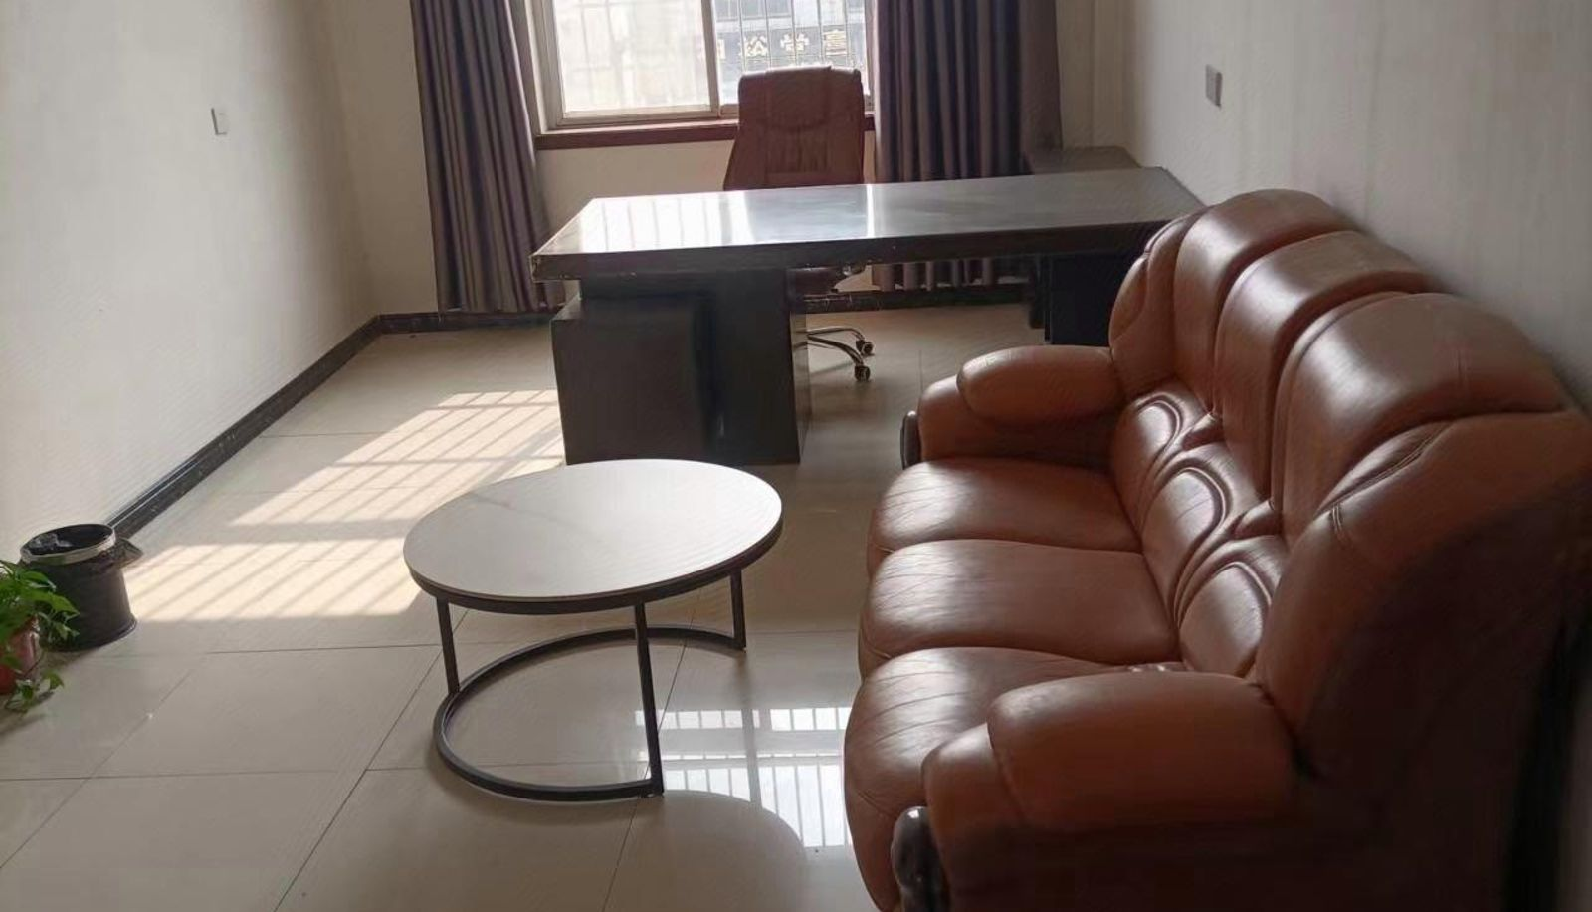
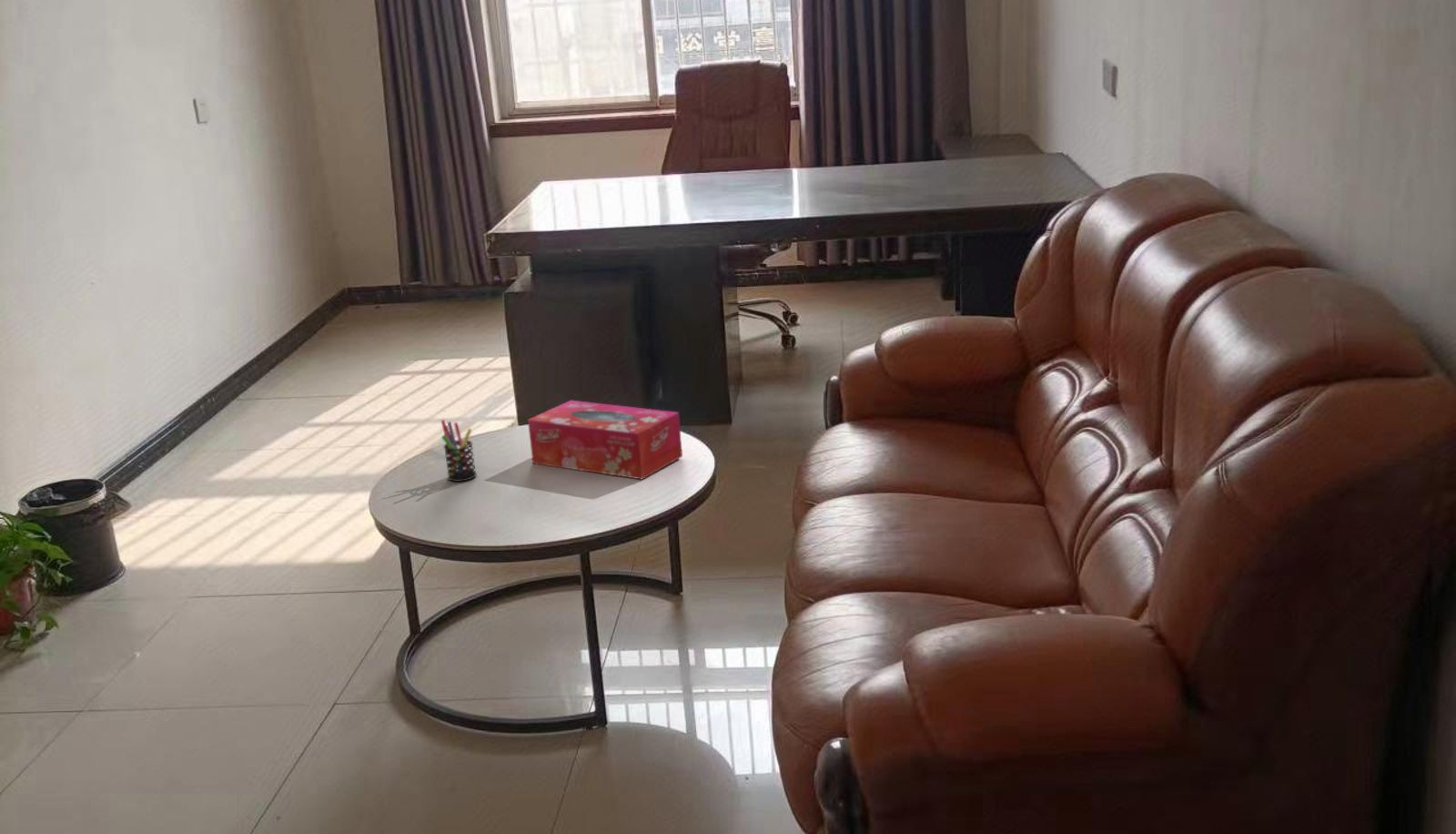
+ pen holder [440,419,478,483]
+ tissue box [527,400,683,480]
